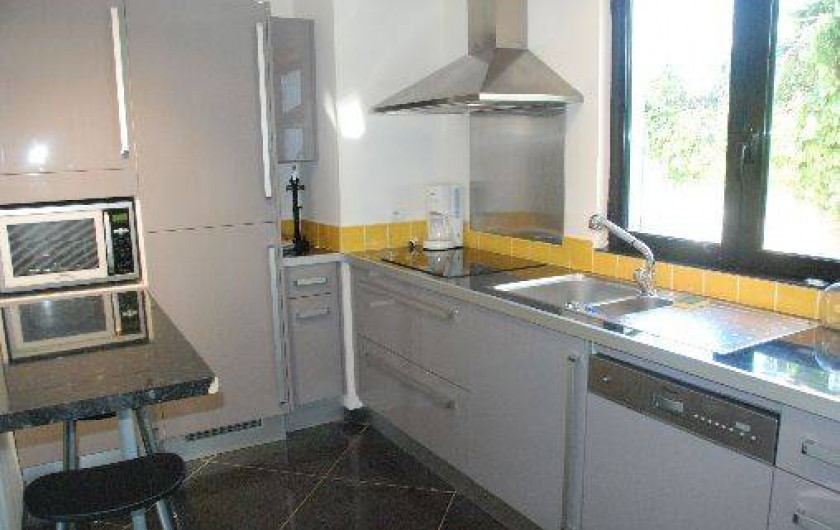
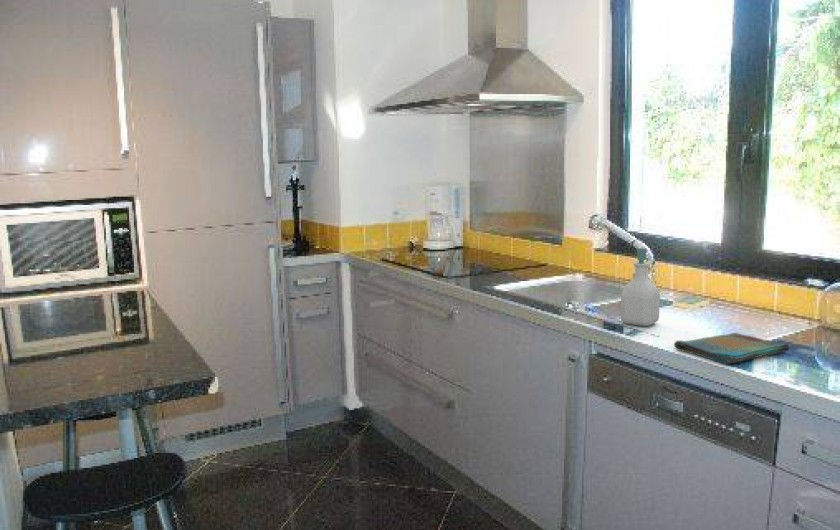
+ soap bottle [619,247,661,327]
+ dish towel [673,332,790,365]
